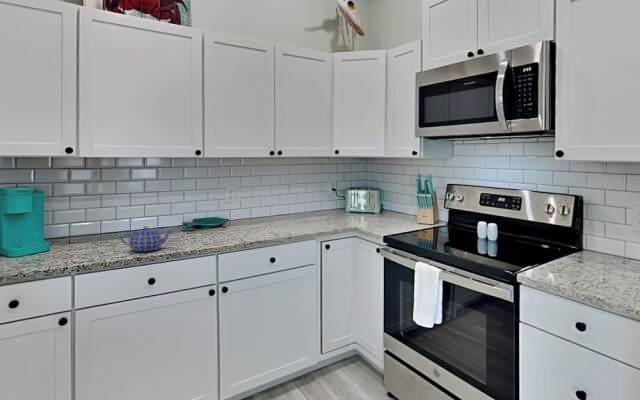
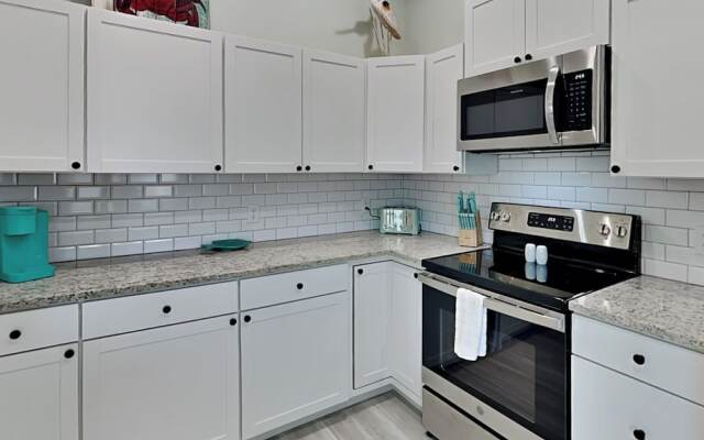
- teapot [119,225,174,252]
